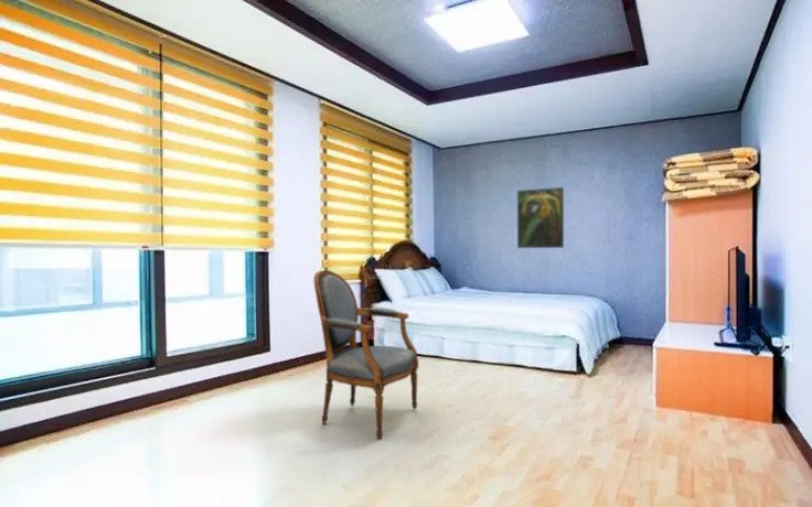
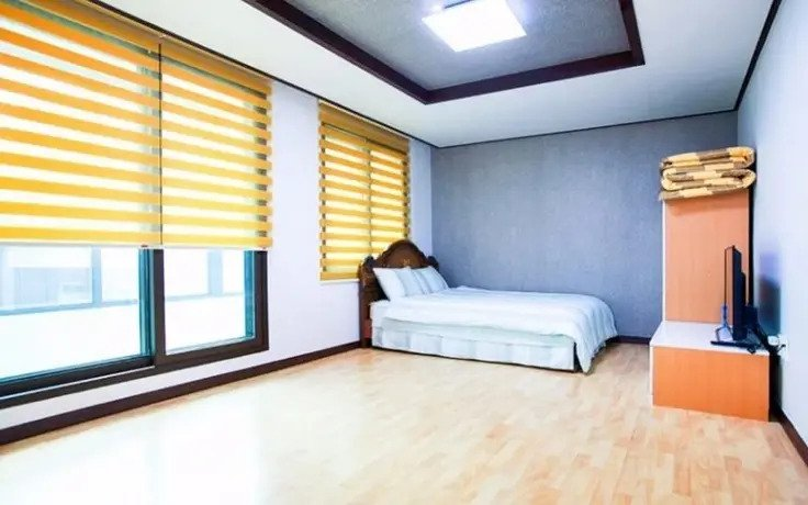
- armchair [312,269,419,441]
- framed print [516,186,565,249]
